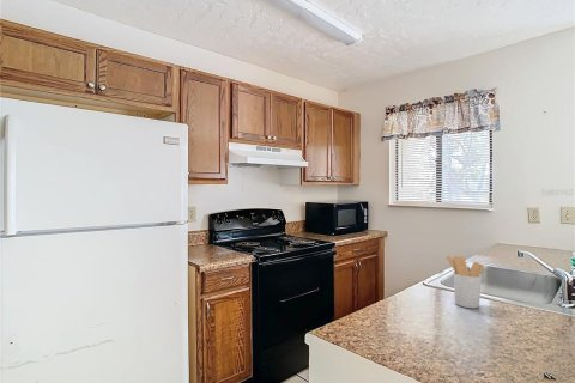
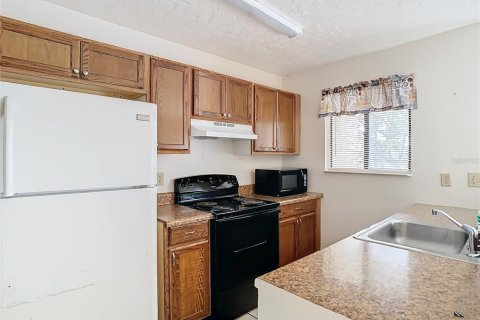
- utensil holder [446,255,484,309]
